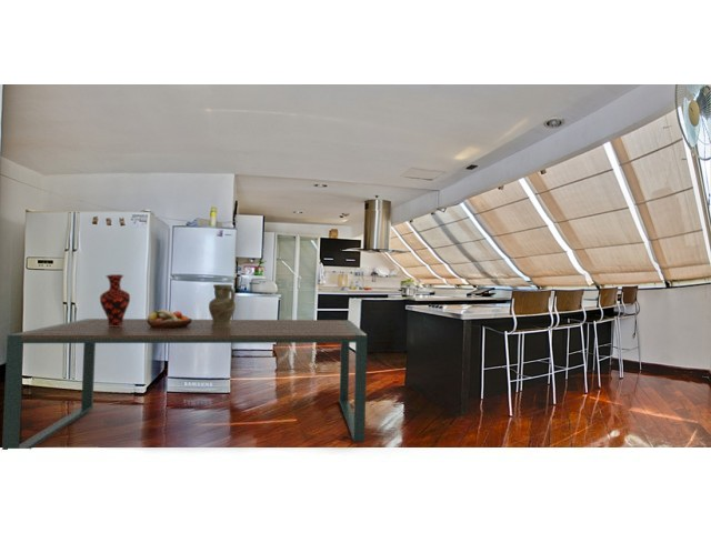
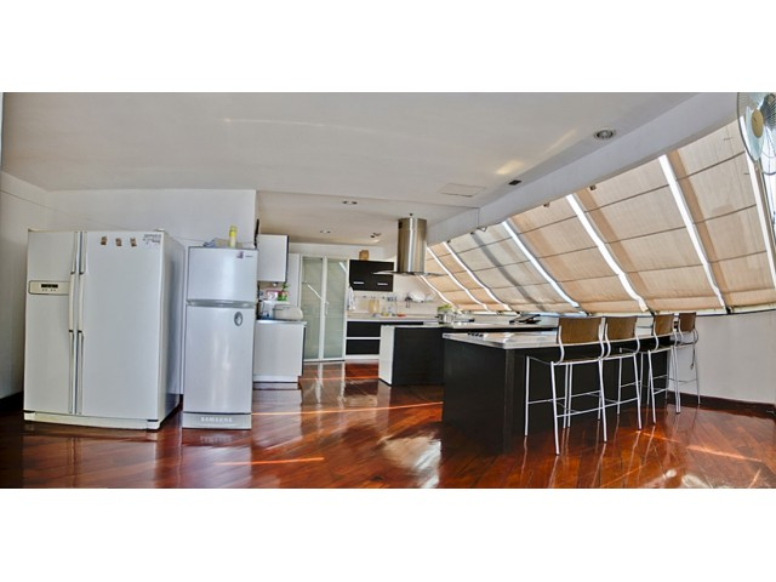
- vase [99,273,131,326]
- fruit bowl [147,308,193,329]
- vase [208,283,237,328]
- dining table [1,318,368,451]
